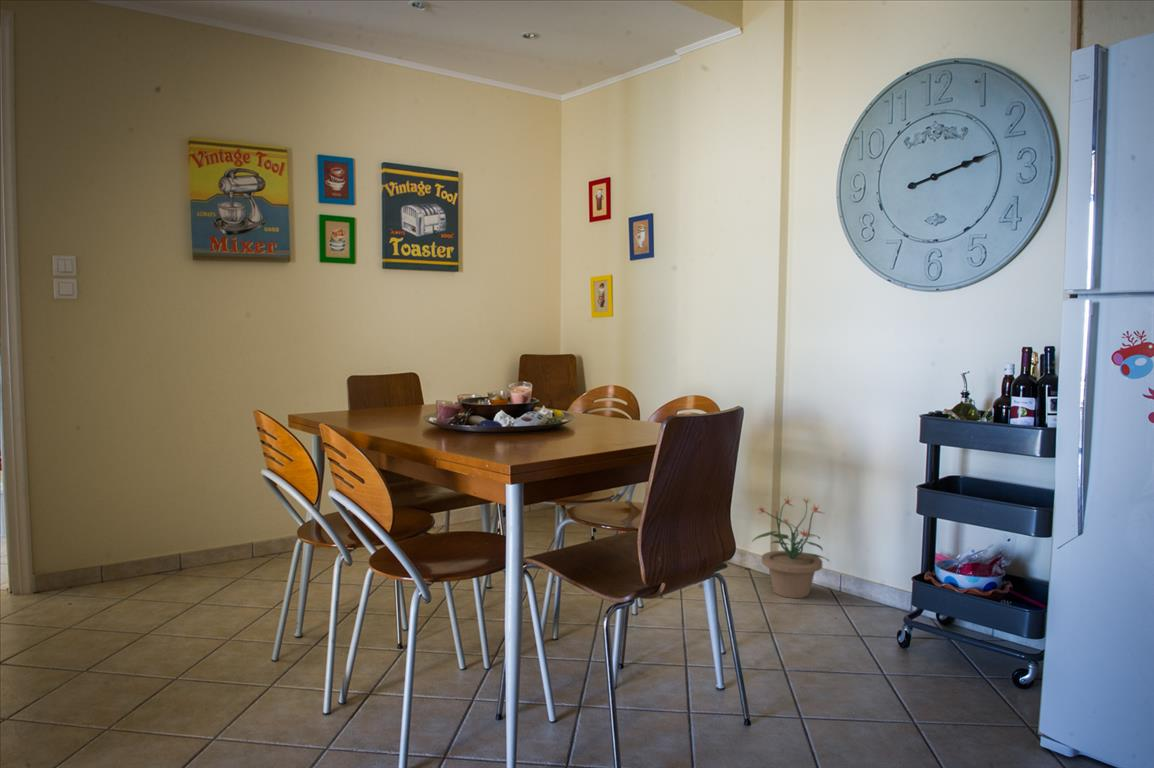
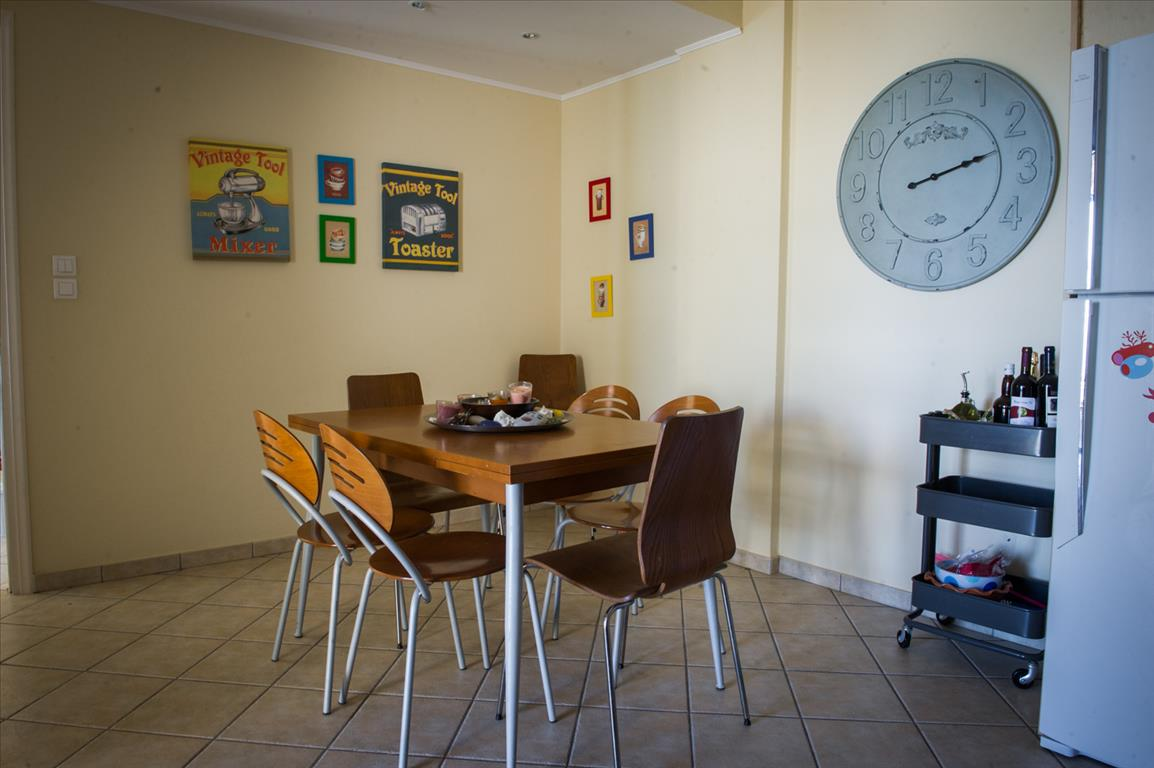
- potted plant [751,496,830,599]
